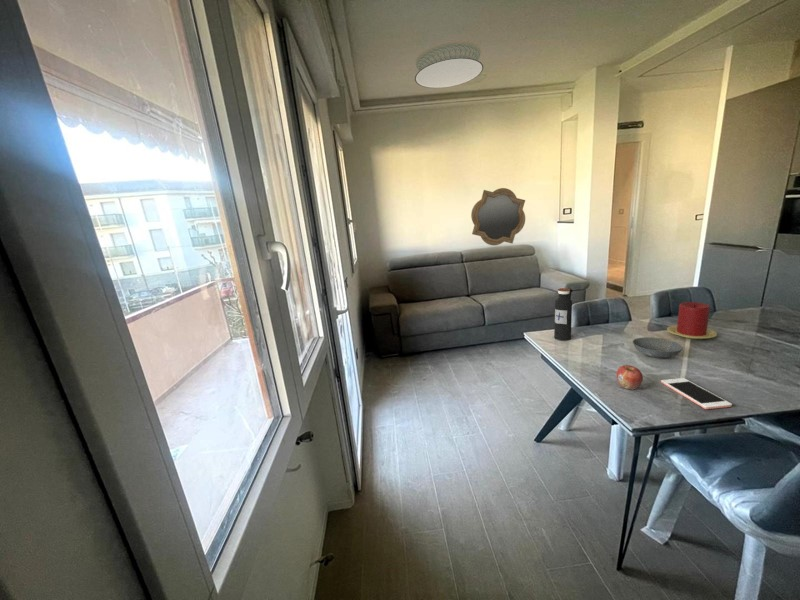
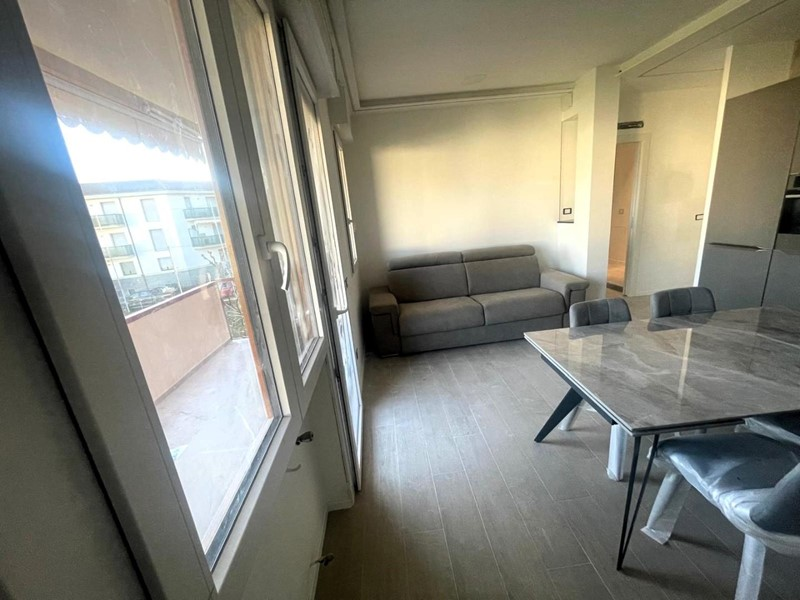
- candle [666,301,718,340]
- water bottle [553,287,573,342]
- cell phone [660,377,733,410]
- ceiling light [414,40,484,89]
- bowl [632,336,684,359]
- fruit [616,364,644,391]
- mirror [470,187,526,246]
